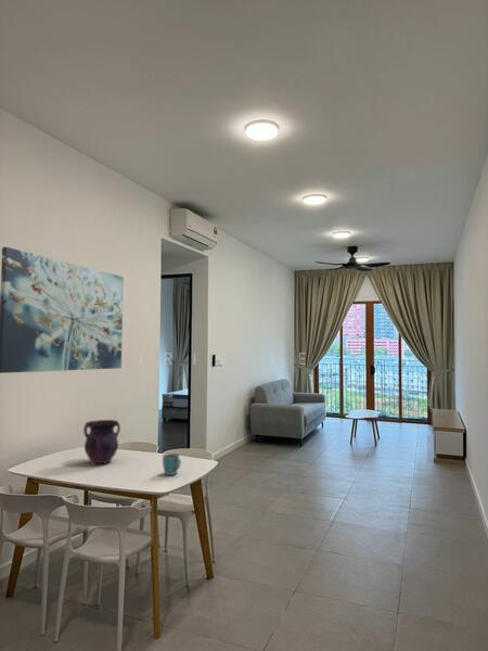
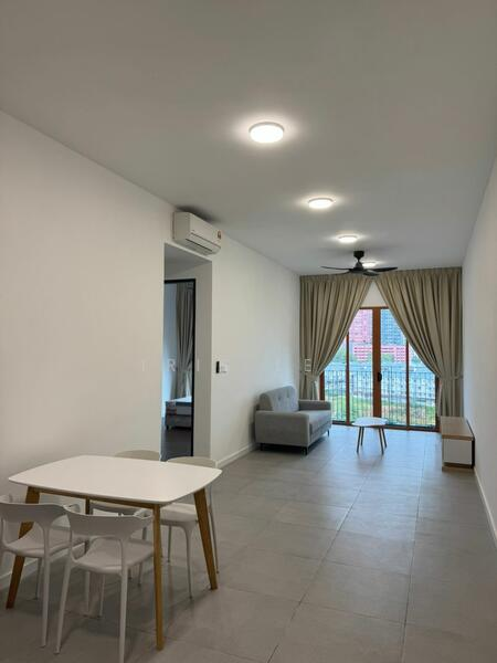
- wall art [0,246,125,374]
- mug [162,452,182,476]
- vase [82,419,121,464]
